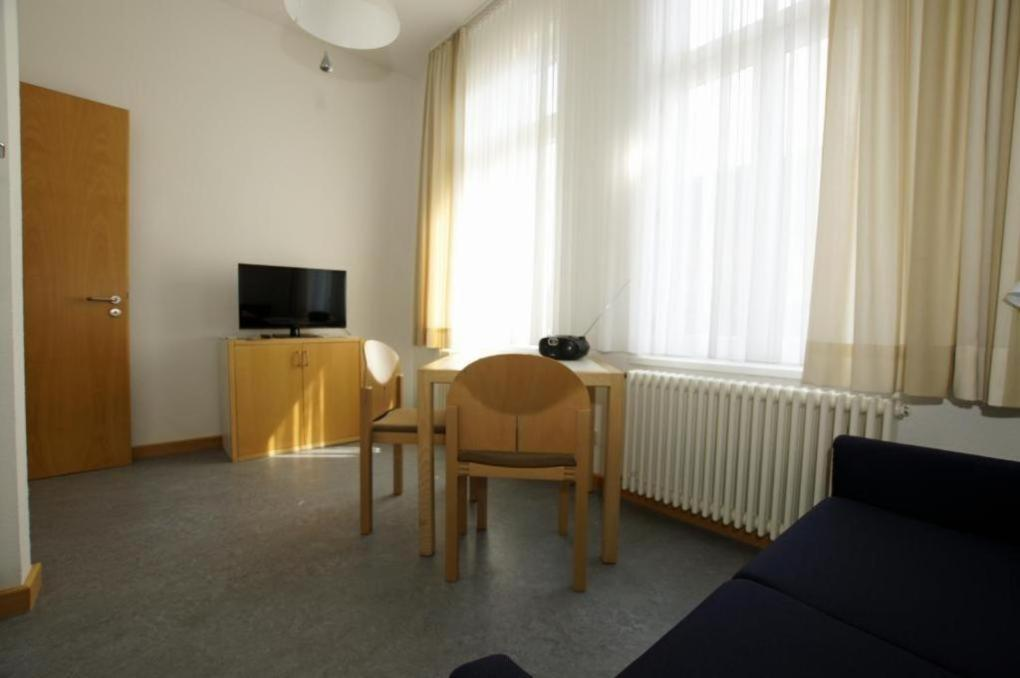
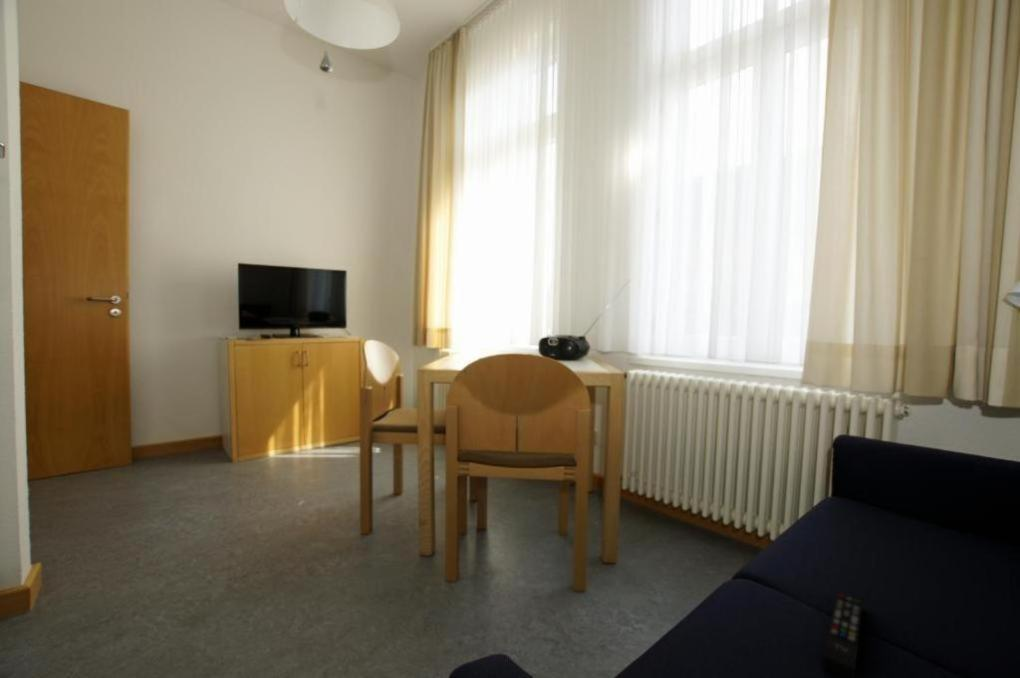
+ remote control [821,591,864,678]
